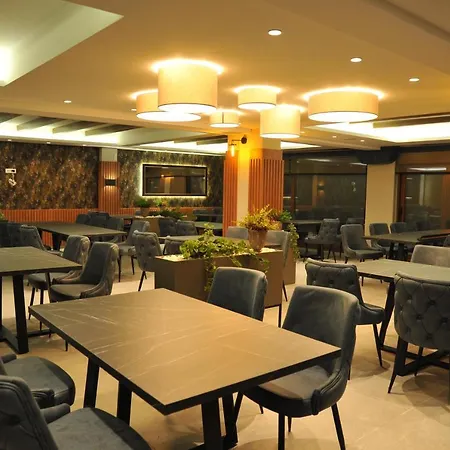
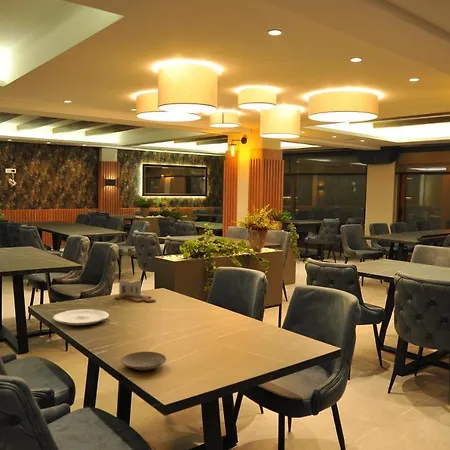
+ plate [120,351,167,371]
+ plate [52,308,110,326]
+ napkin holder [114,279,157,303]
